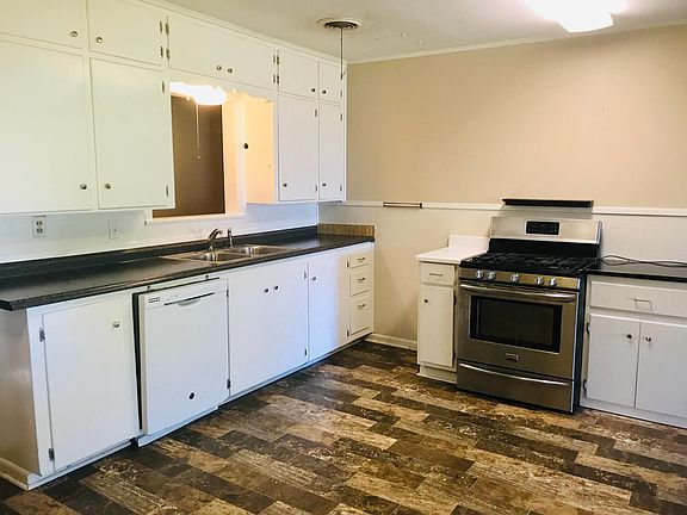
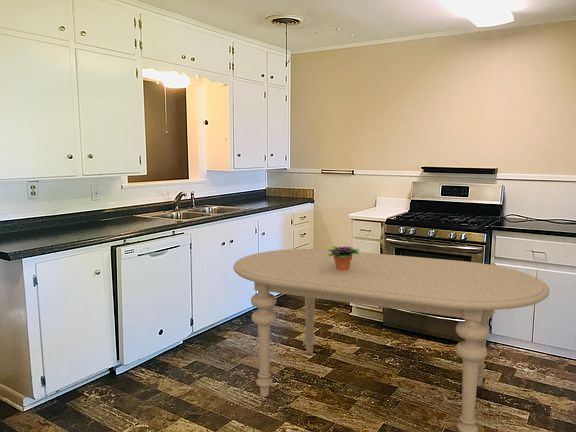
+ dining table [232,248,550,432]
+ potted flower [328,245,361,270]
